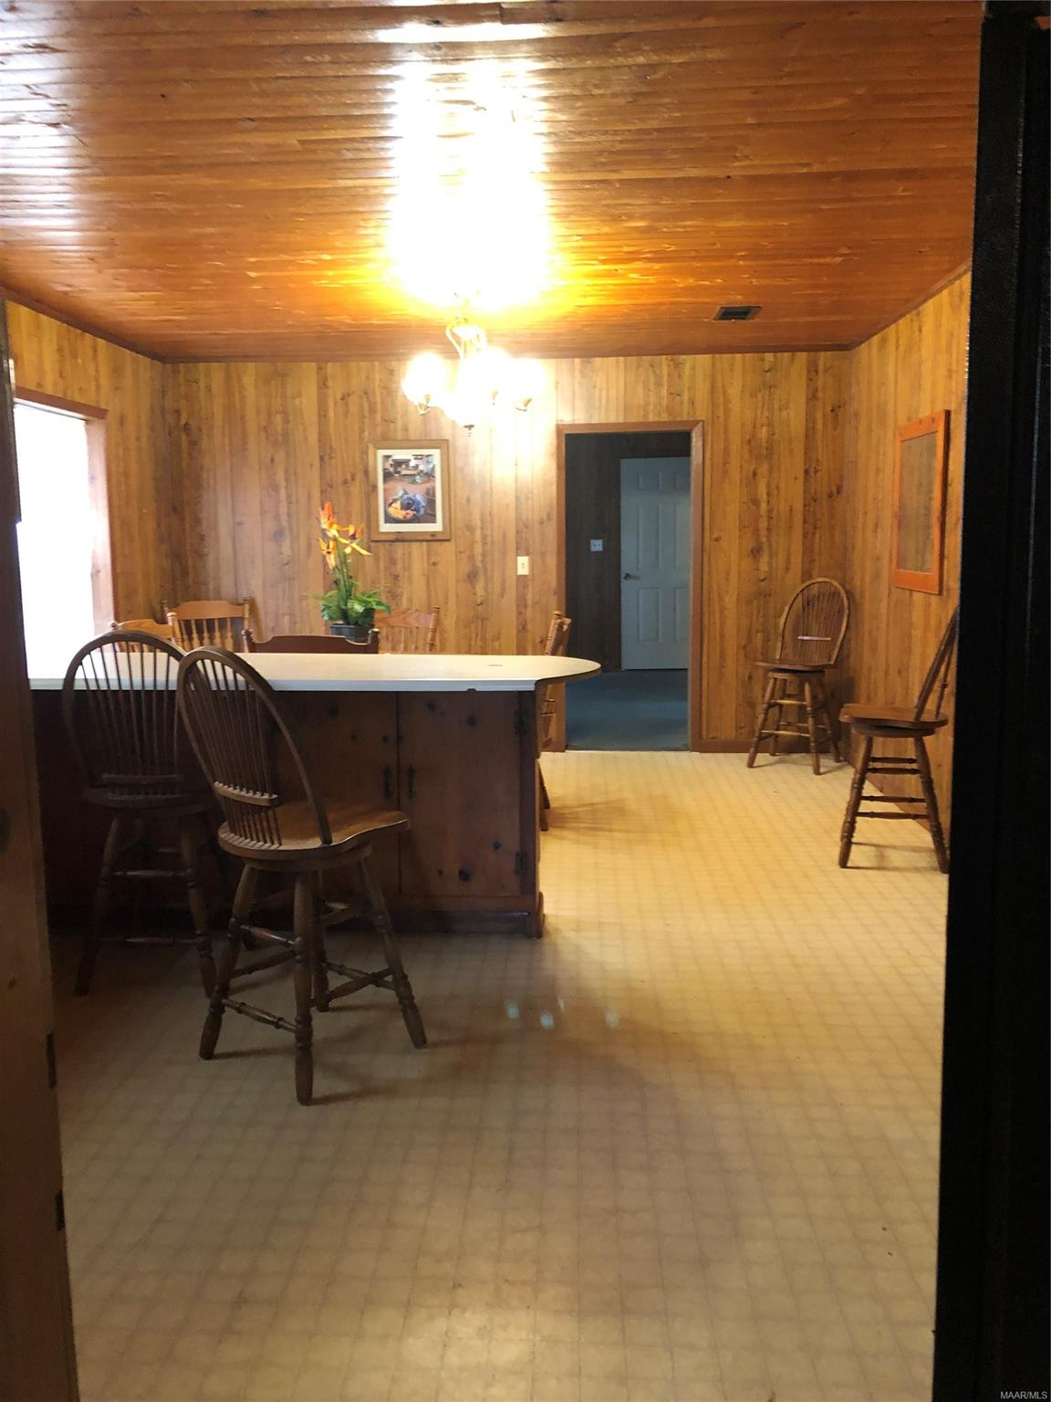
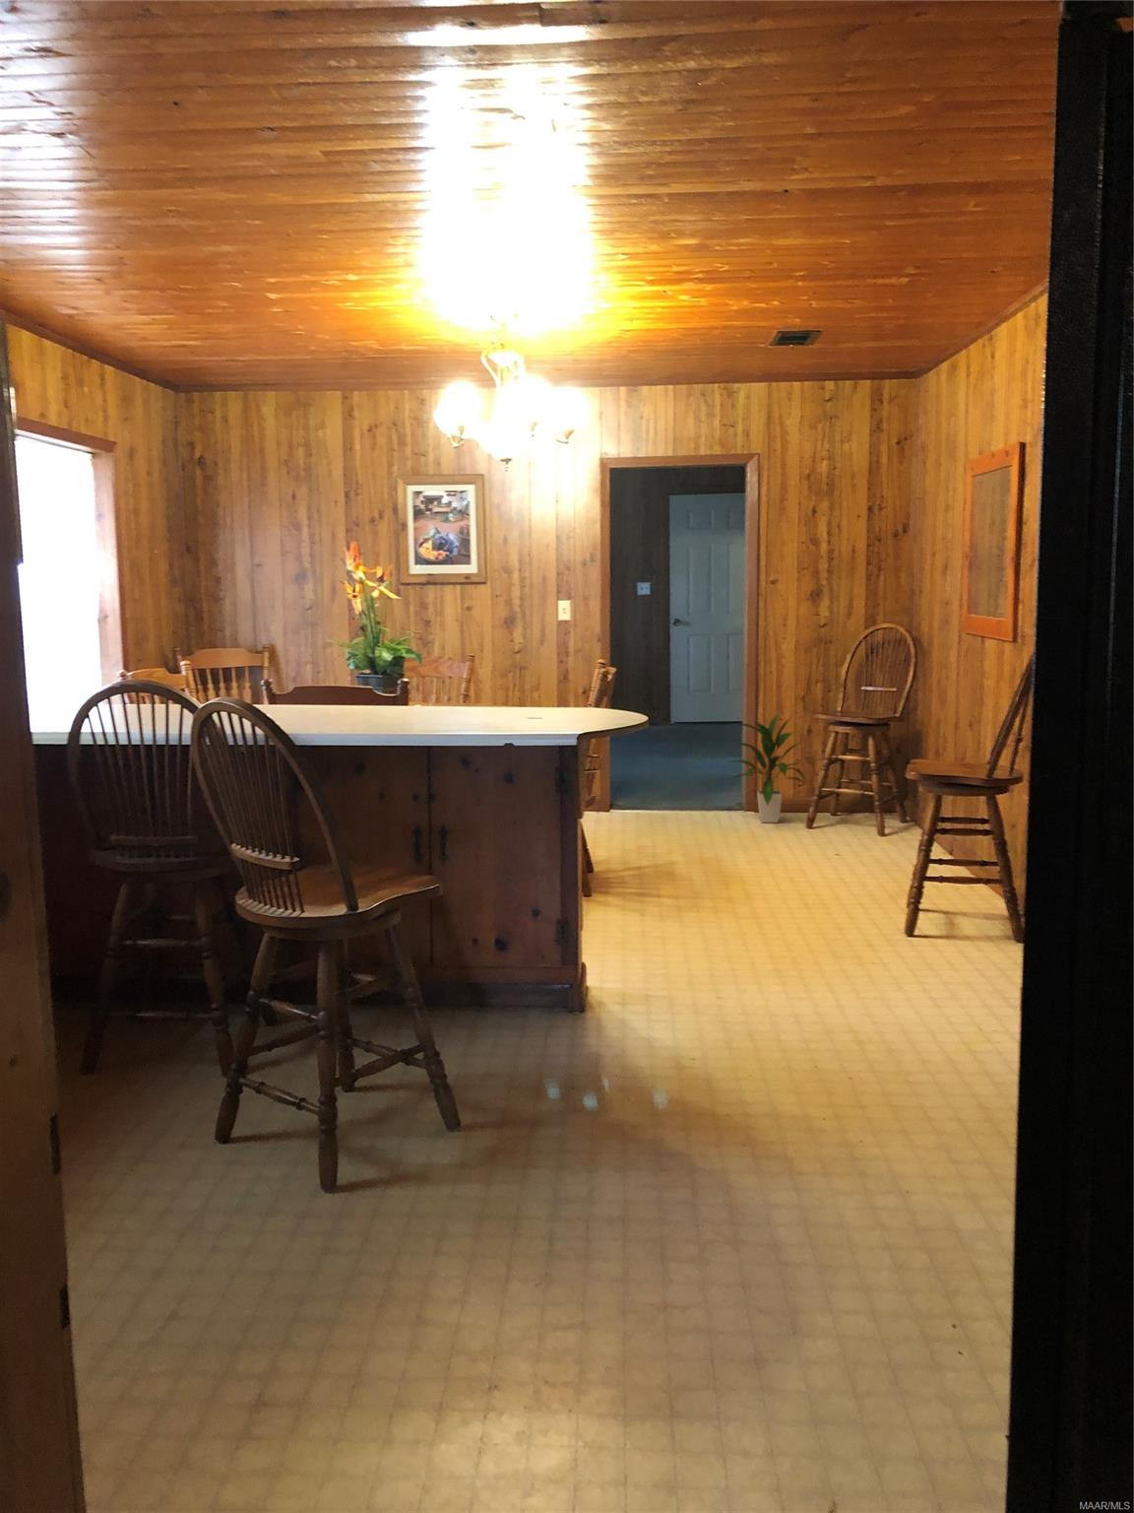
+ indoor plant [727,711,808,823]
